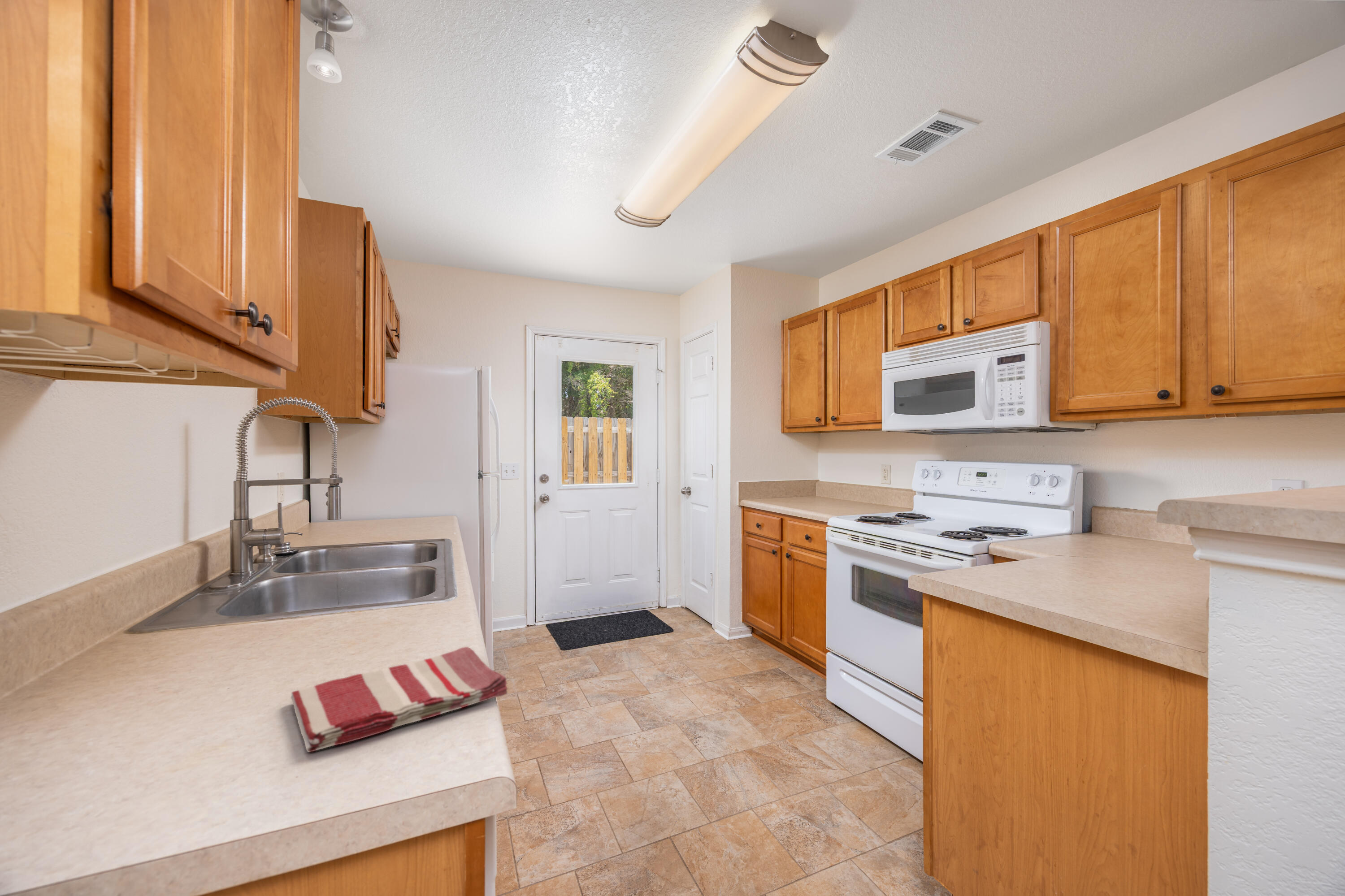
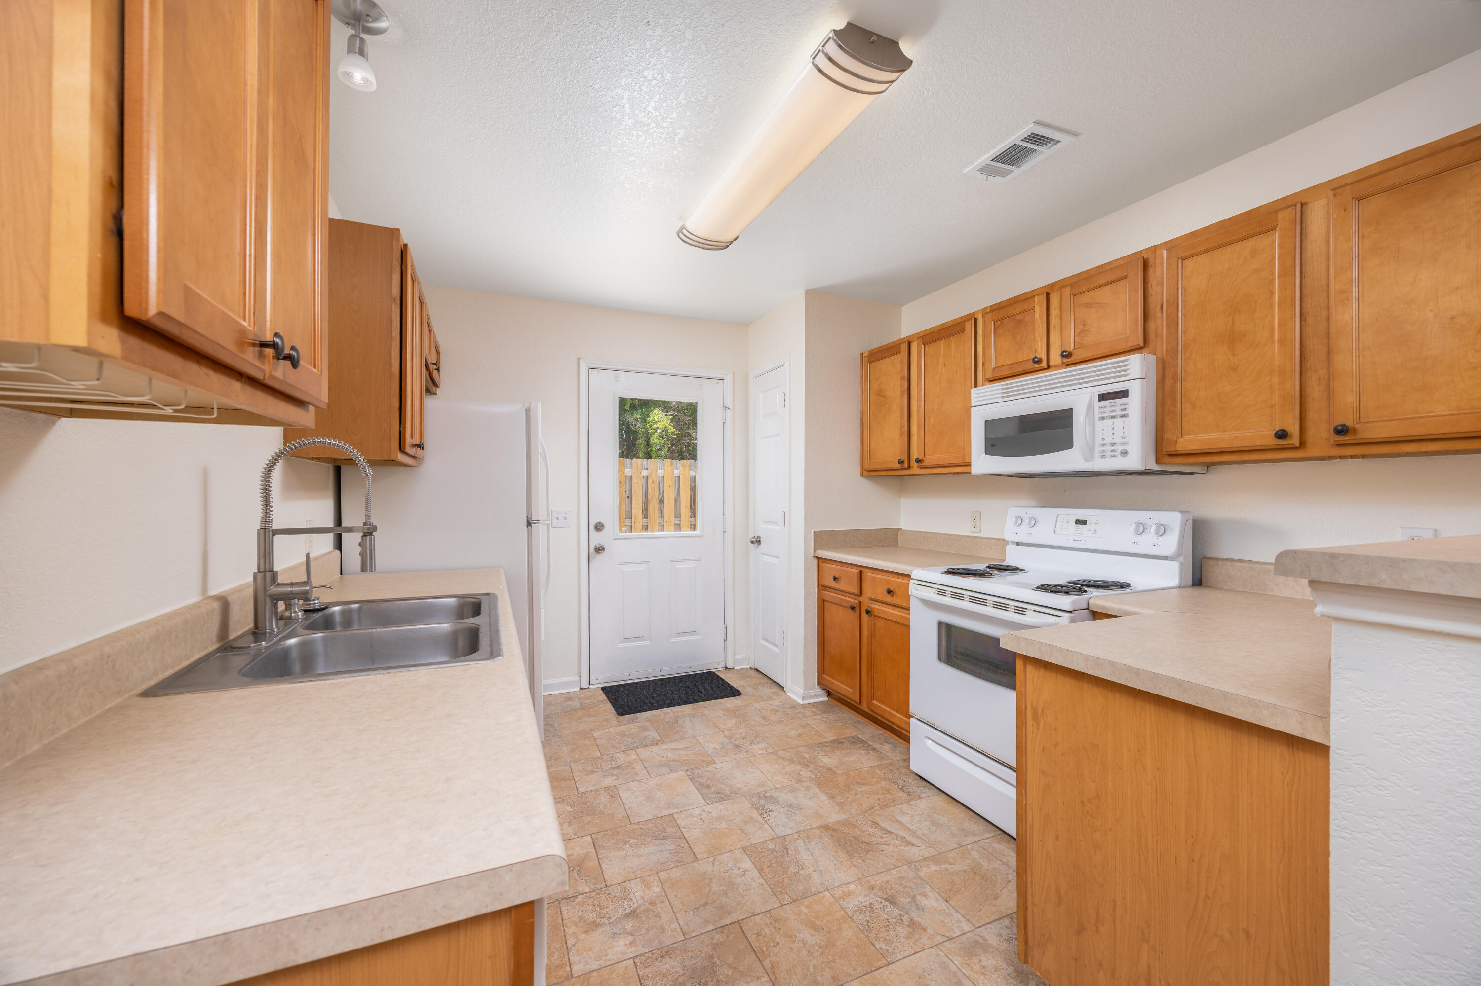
- dish towel [290,646,508,753]
